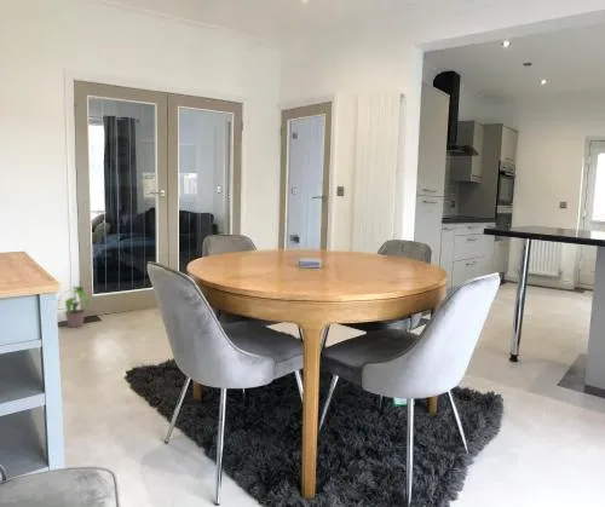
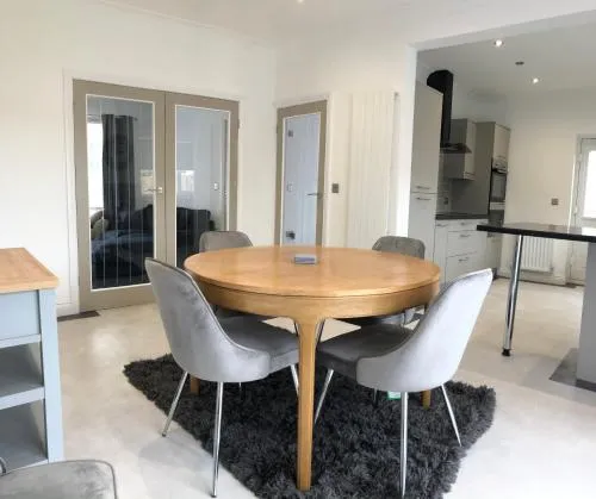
- potted plant [57,286,90,328]
